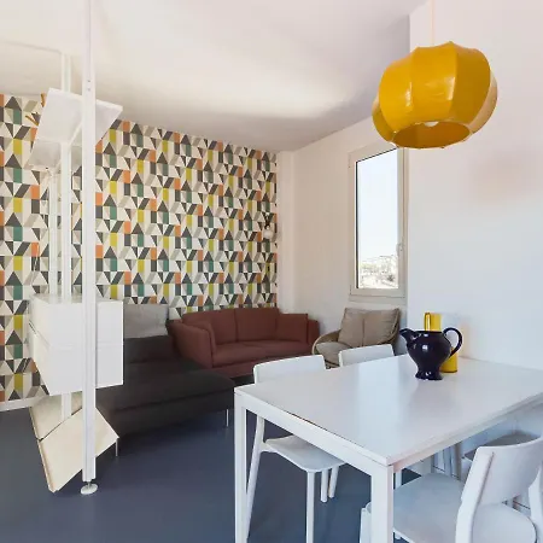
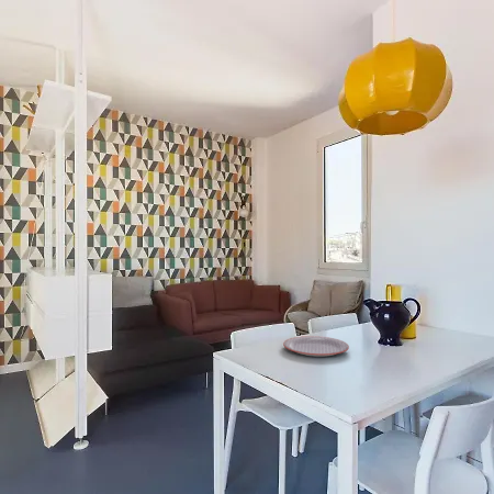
+ plate [282,335,350,358]
